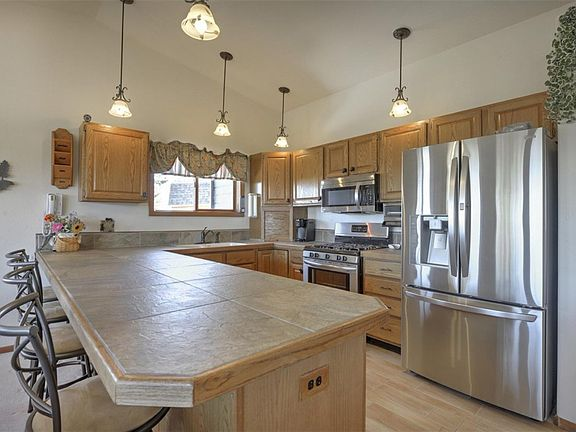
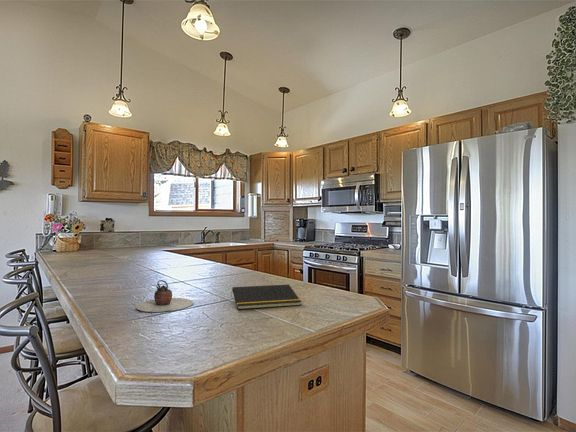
+ teapot [135,279,194,313]
+ notepad [230,284,302,311]
